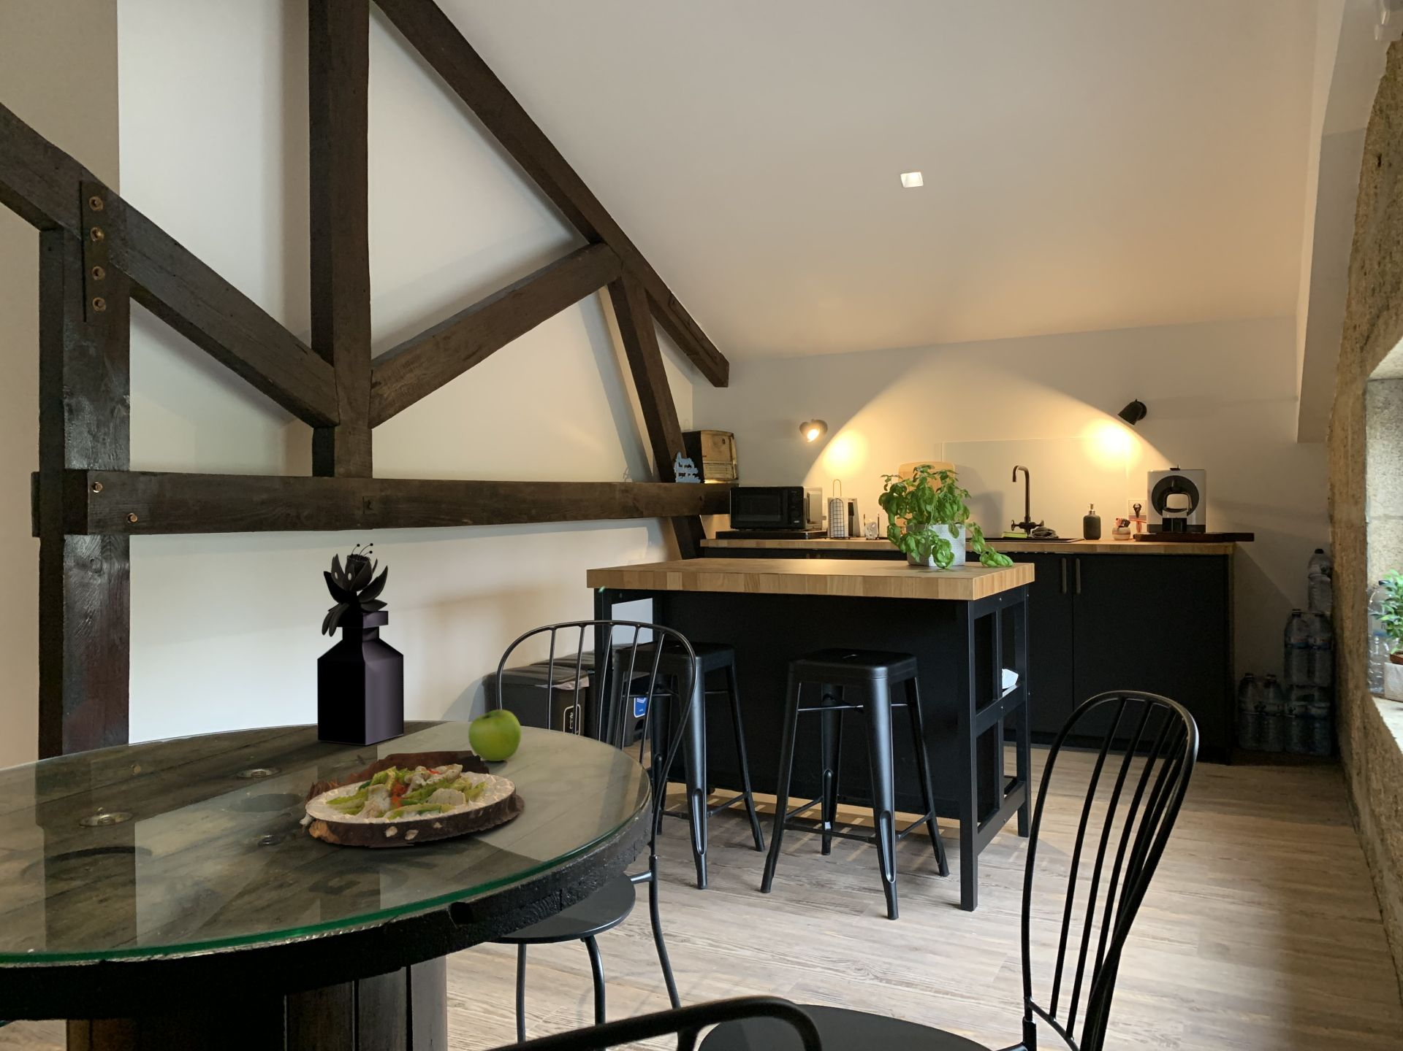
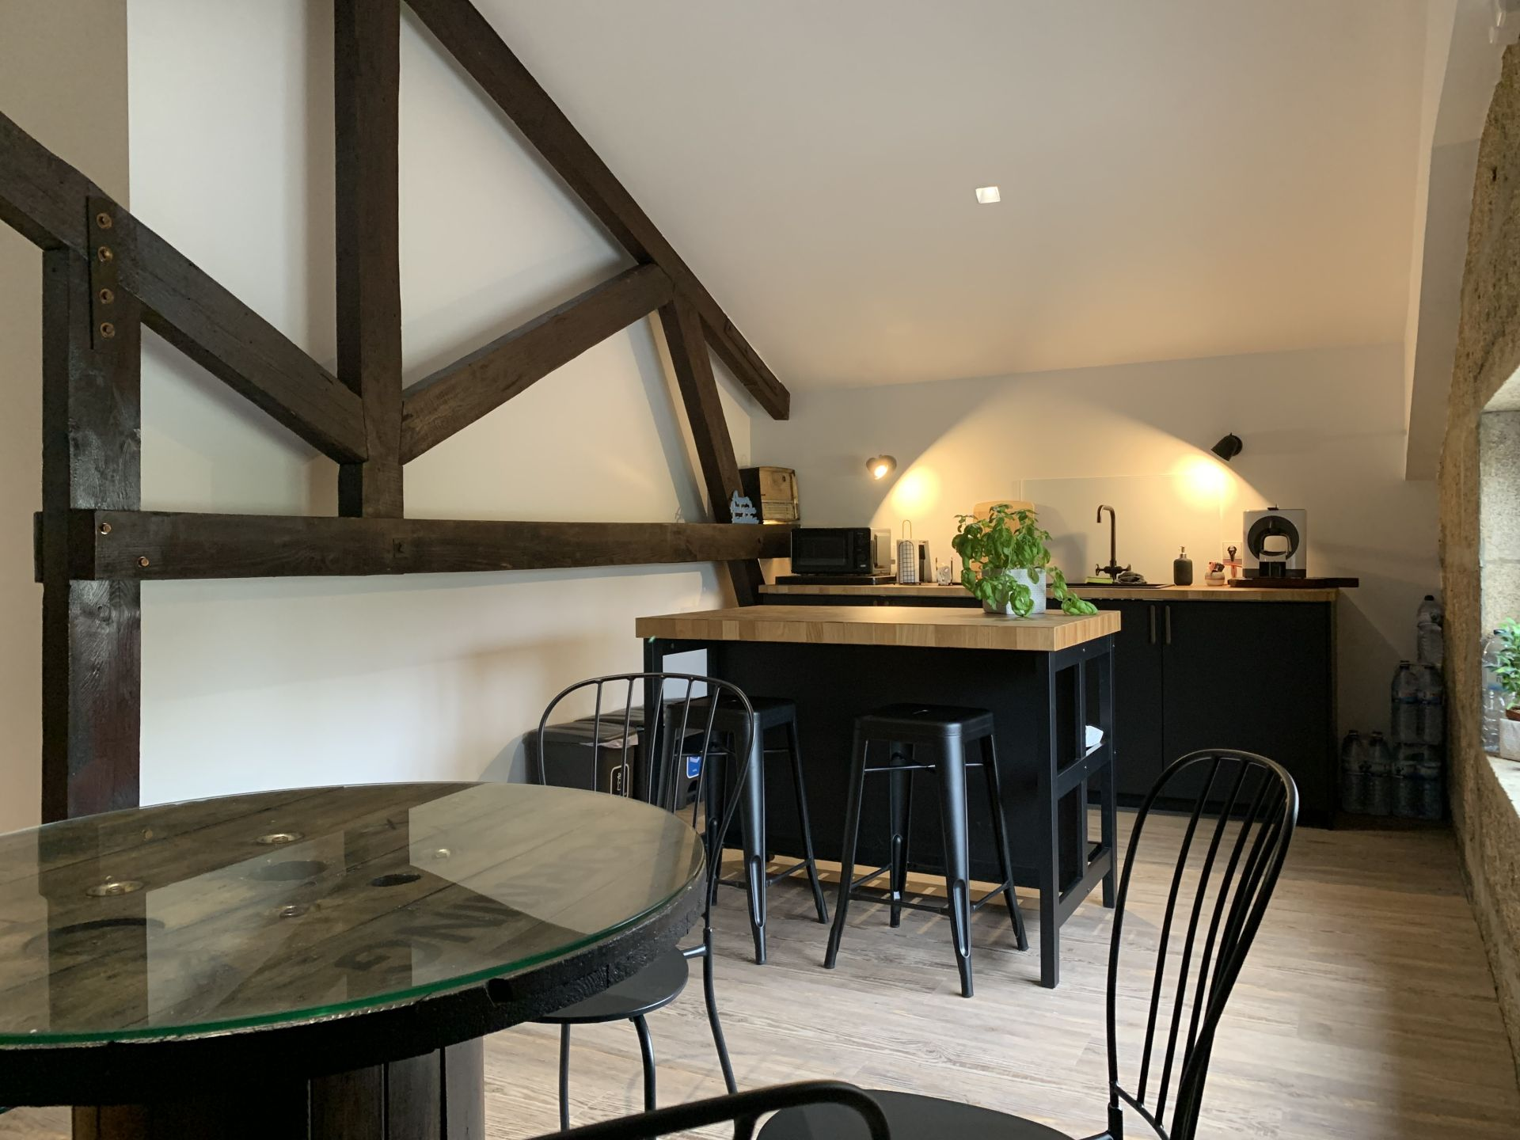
- vase [316,542,404,746]
- salad plate [299,750,525,848]
- fruit [467,709,523,762]
